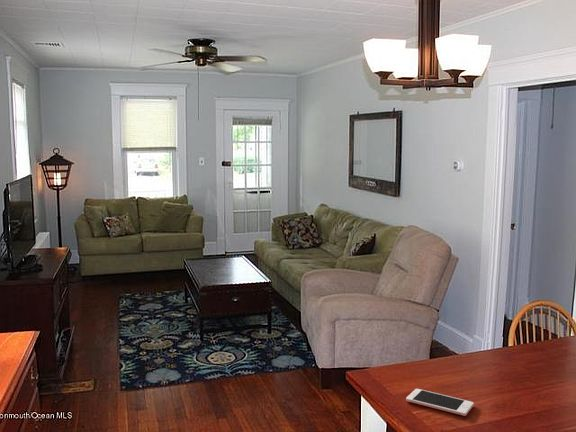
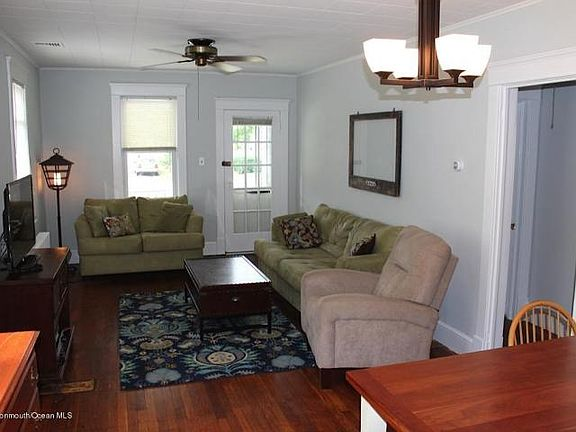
- cell phone [405,388,475,417]
